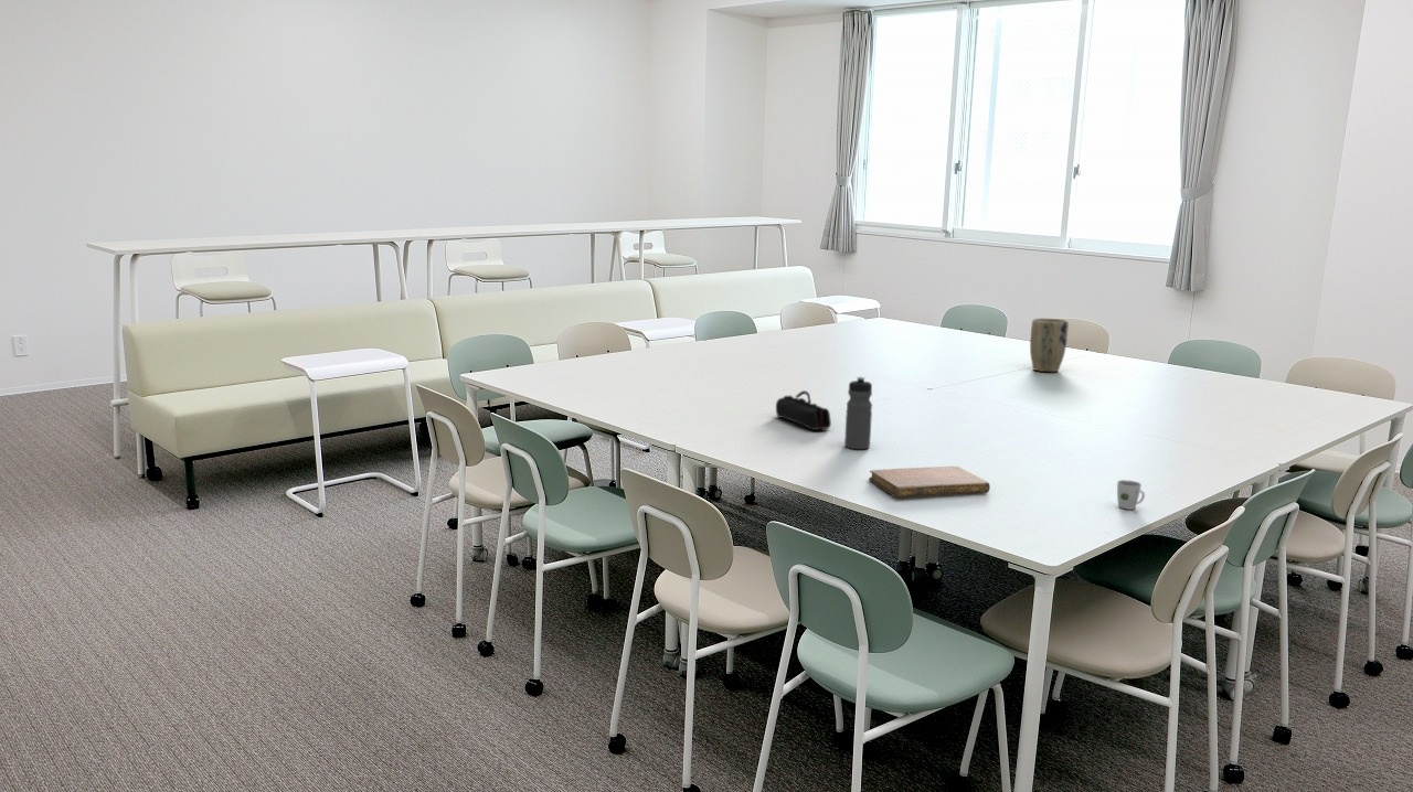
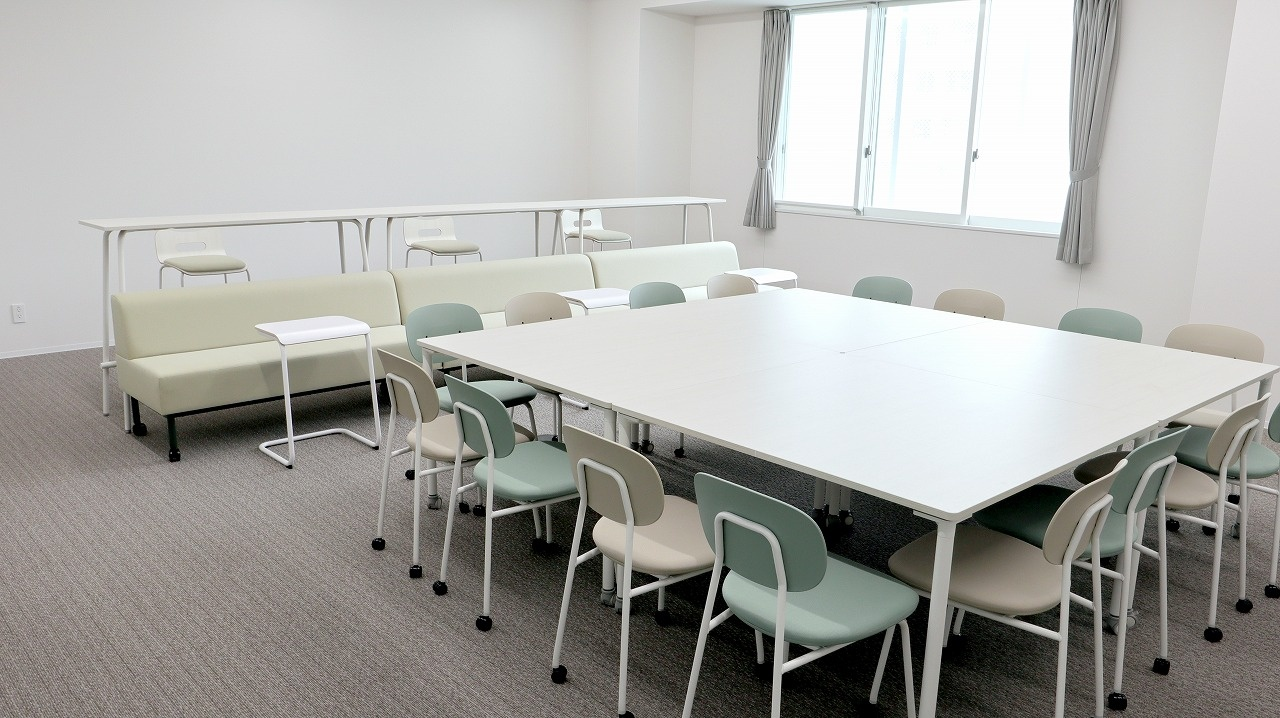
- pencil case [775,389,832,431]
- water bottle [843,376,873,450]
- cup [1116,479,1146,511]
- plant pot [1029,318,1070,373]
- notebook [868,465,991,499]
